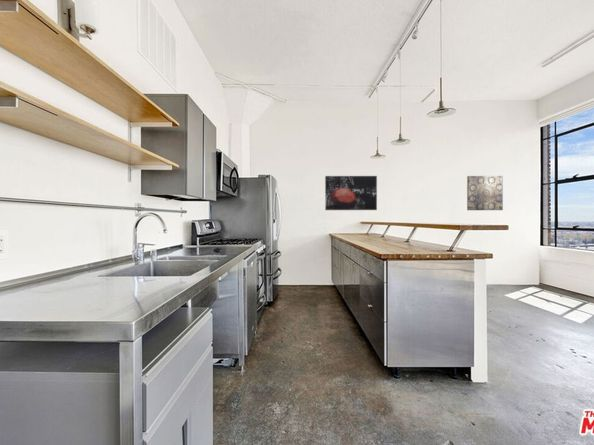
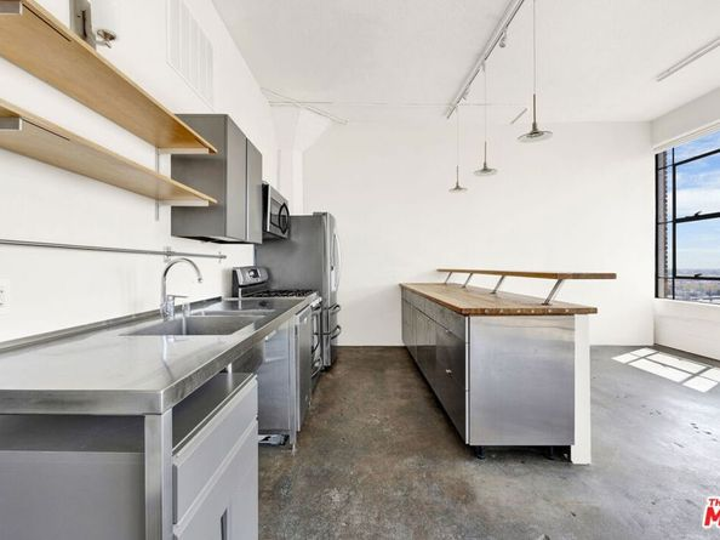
- wall art [466,175,504,211]
- wall art [324,175,378,211]
